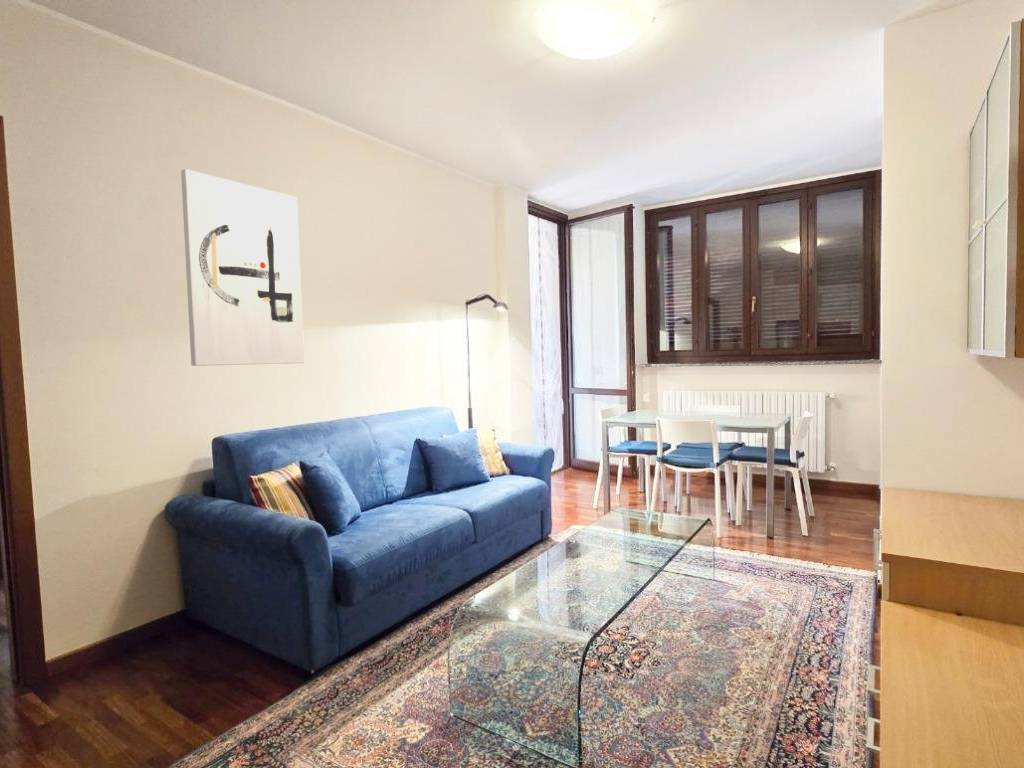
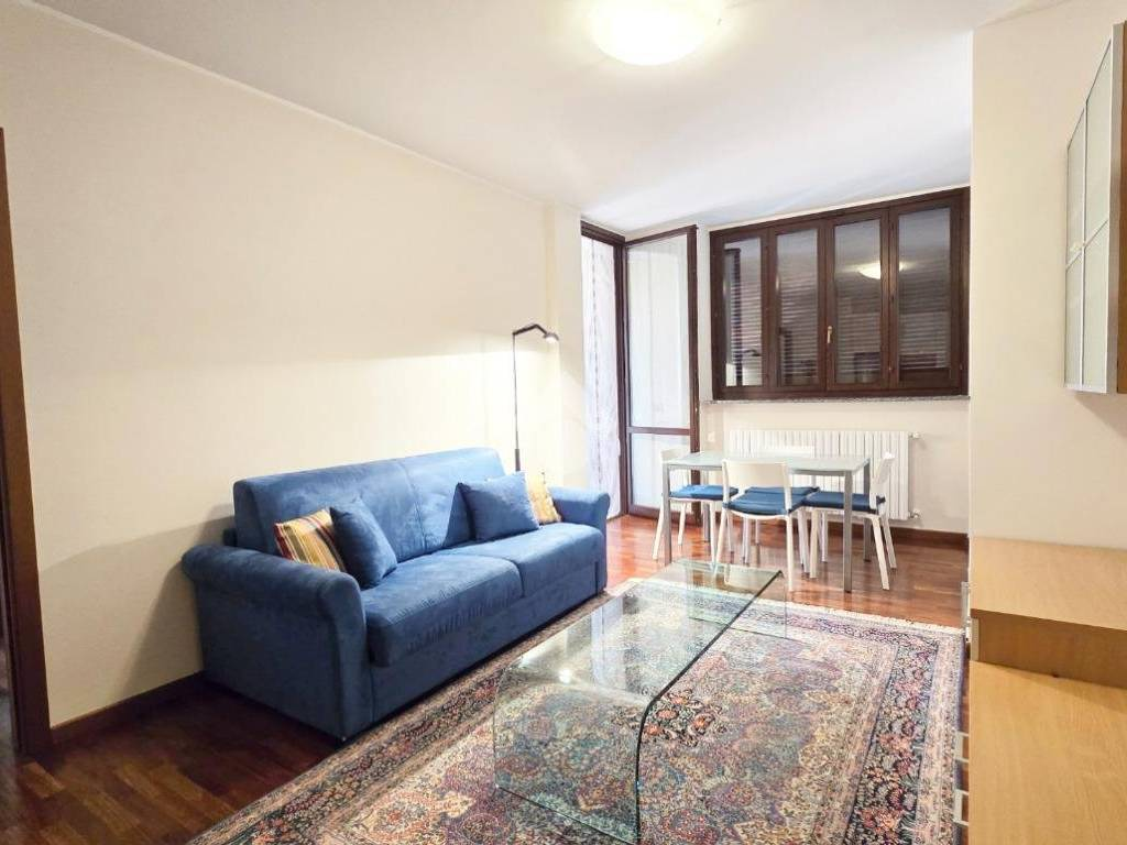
- wall art [180,168,305,367]
